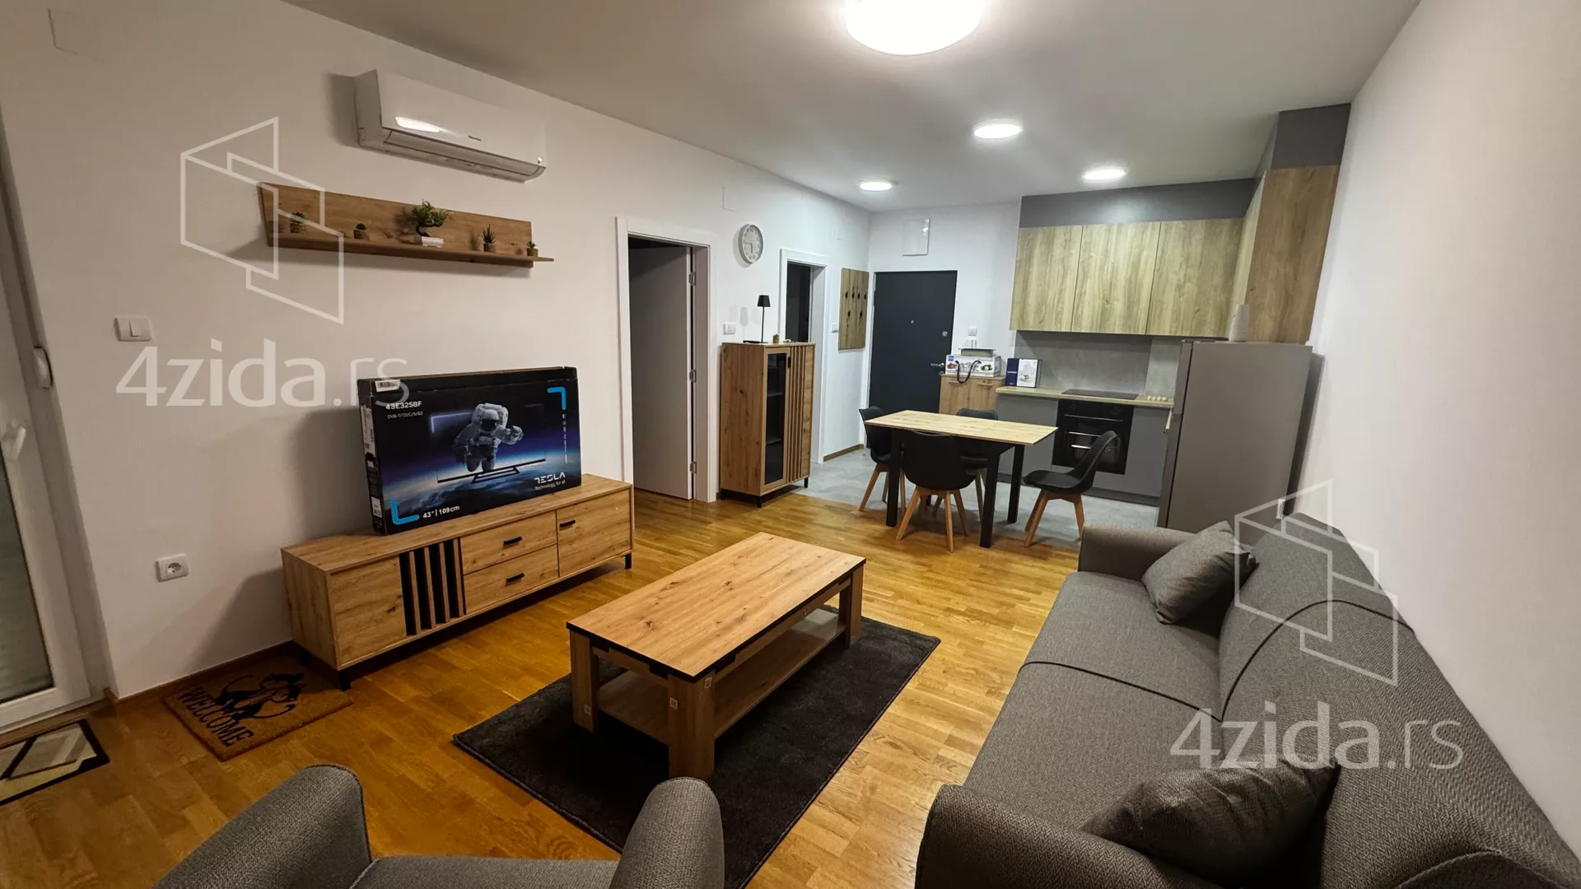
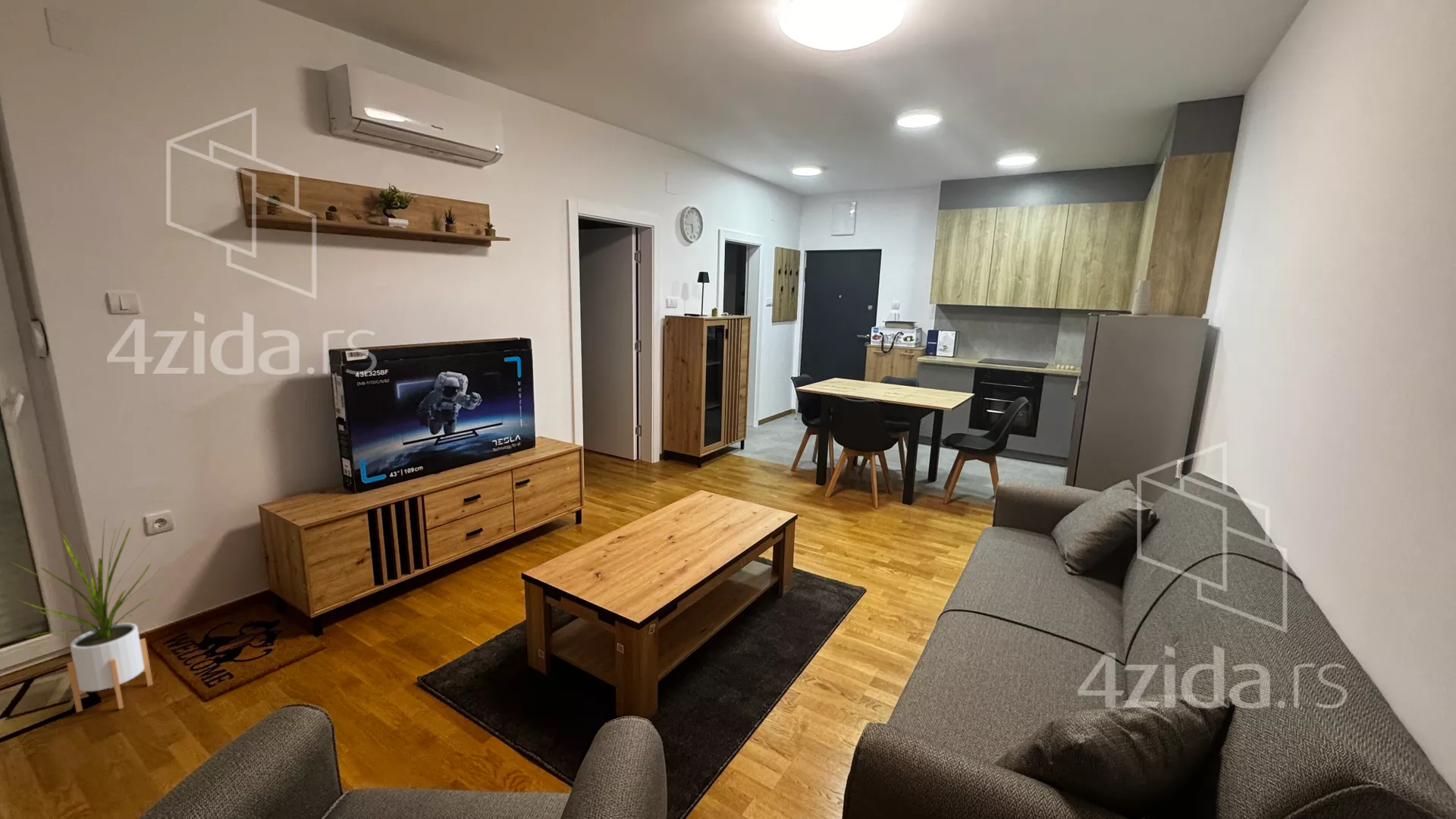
+ house plant [10,518,162,714]
